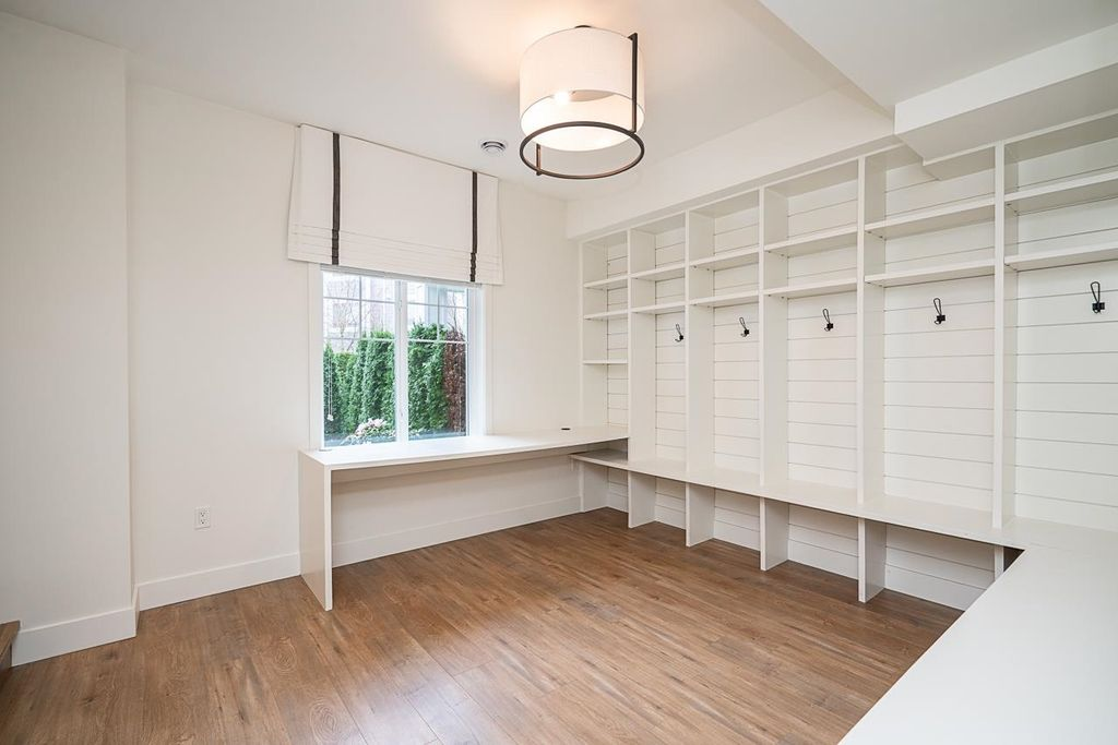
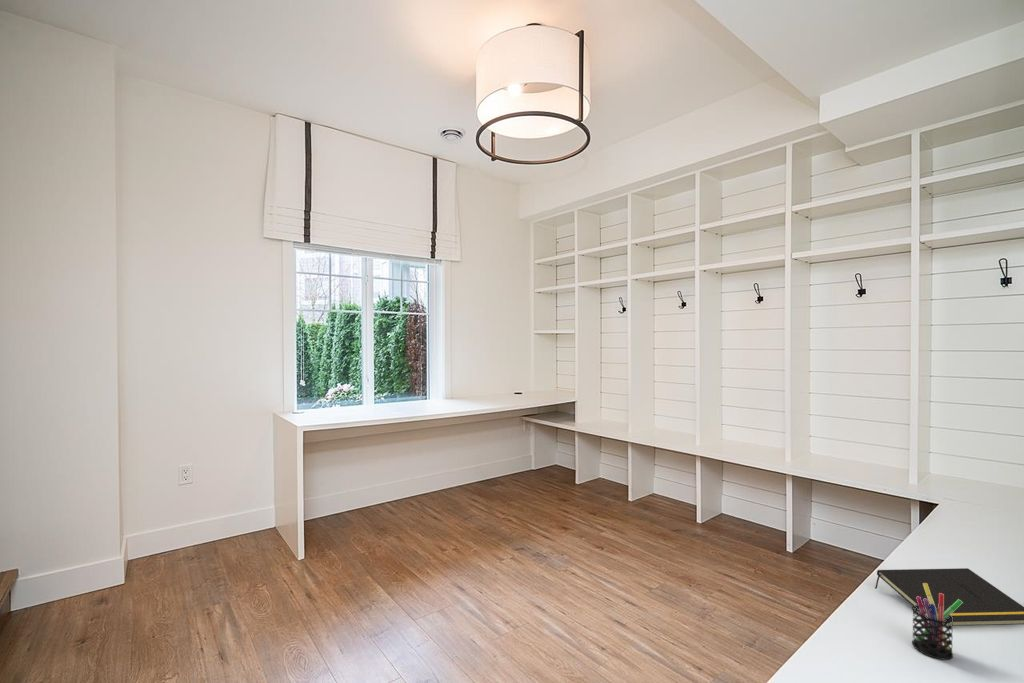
+ notepad [874,567,1024,627]
+ pen holder [911,583,963,661]
